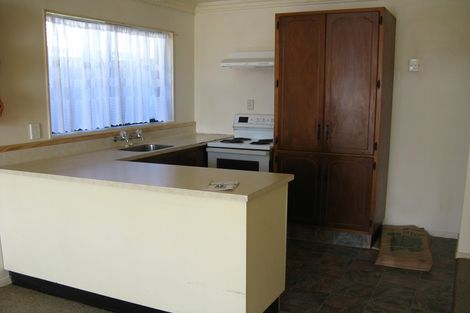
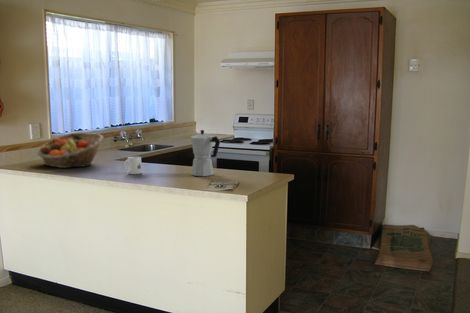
+ mug [123,156,142,175]
+ fruit basket [36,132,104,169]
+ moka pot [188,129,221,177]
